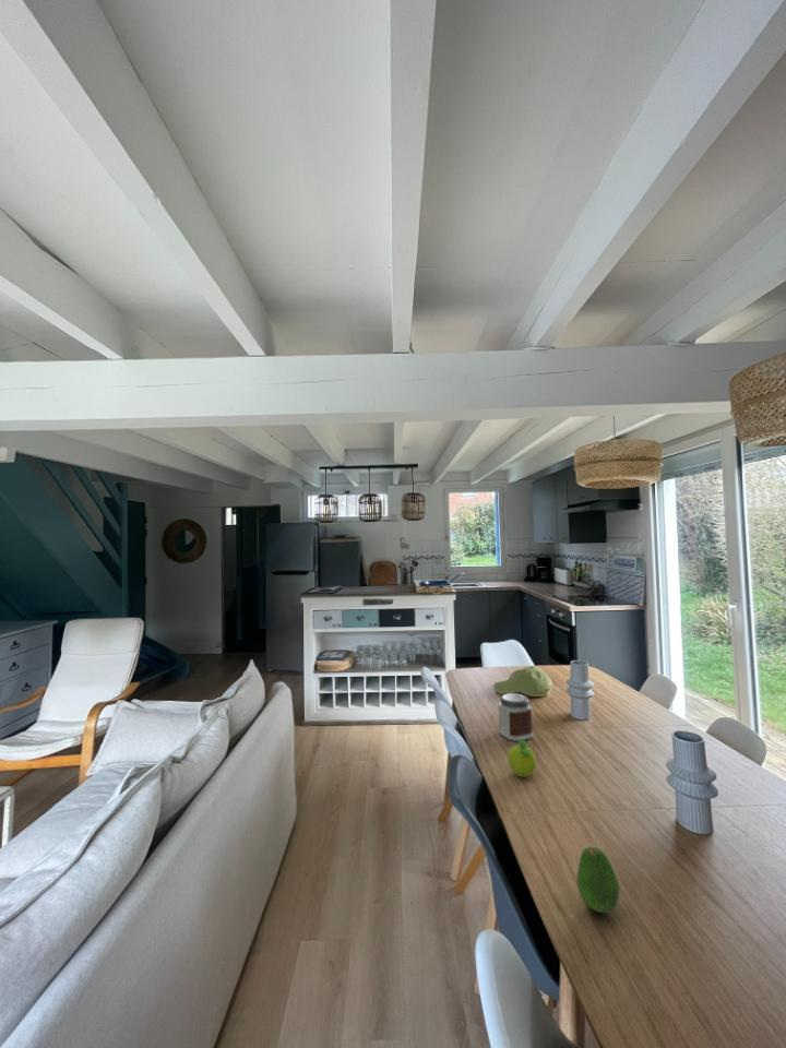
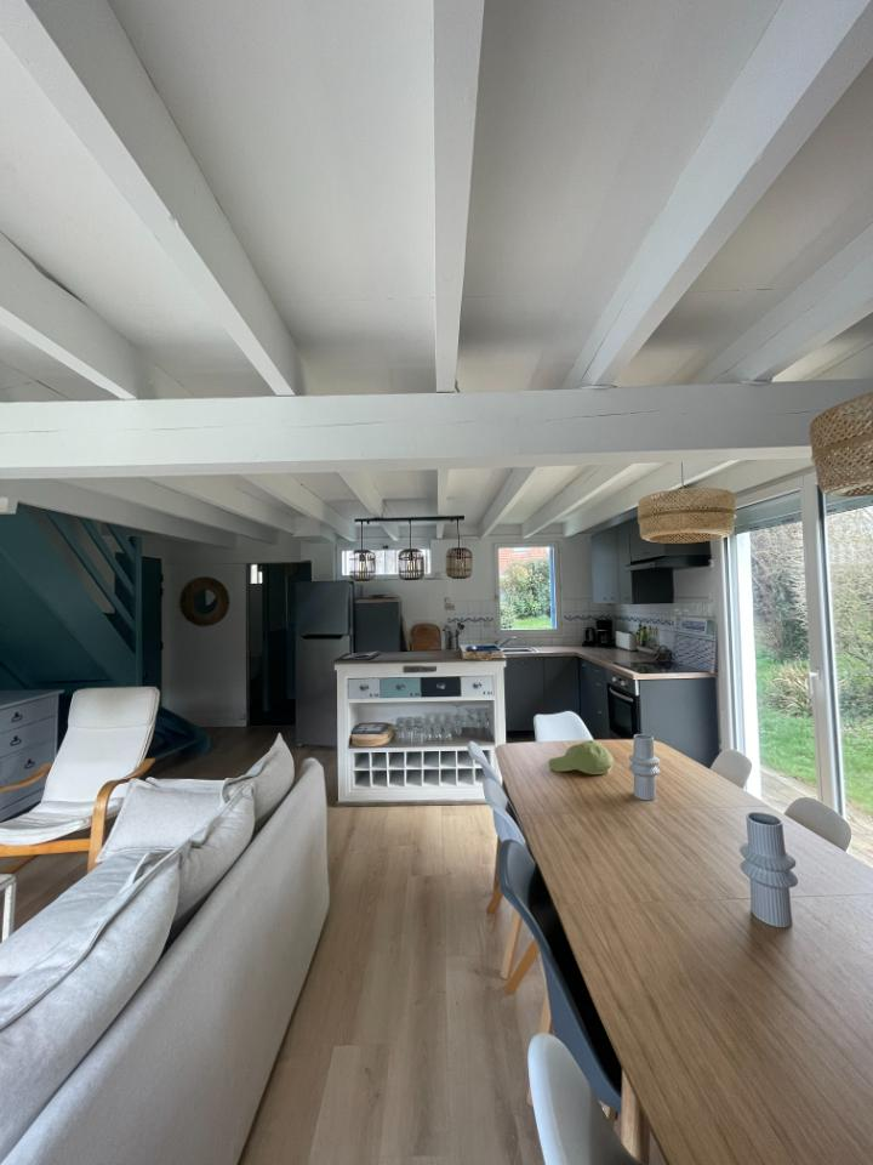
- jar [497,692,534,742]
- fruit [507,740,537,778]
- fruit [576,846,621,914]
